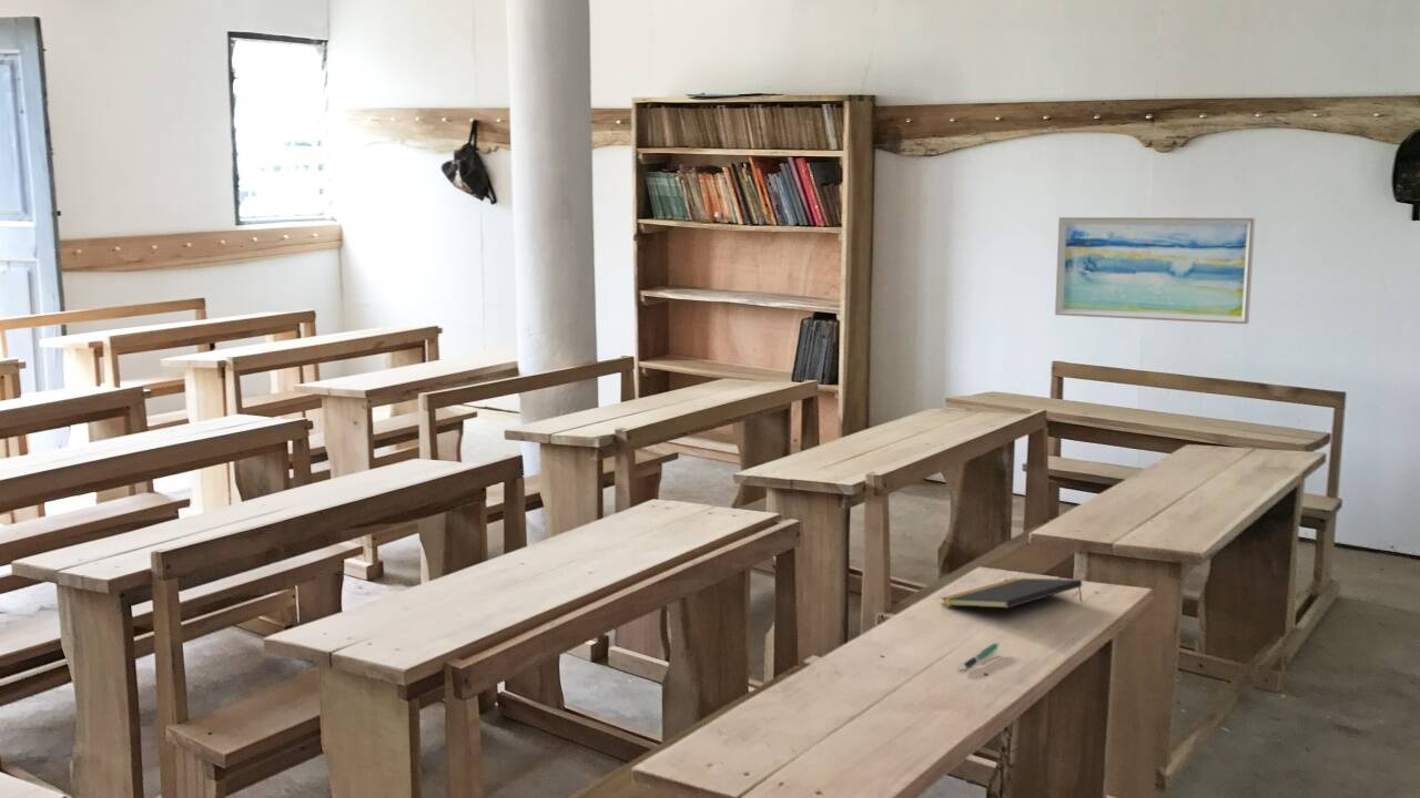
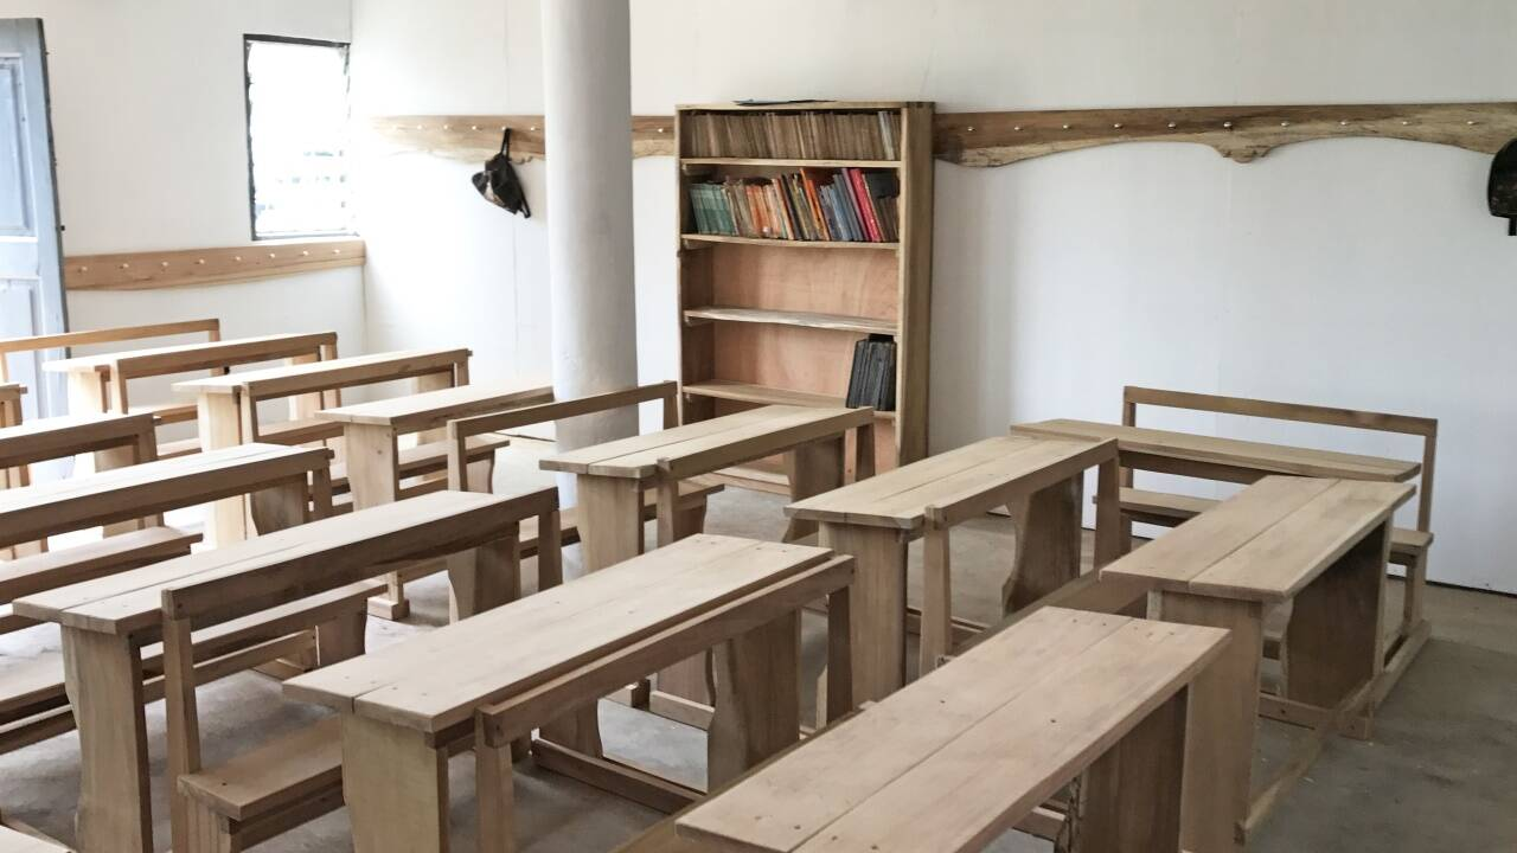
- wall art [1054,216,1256,325]
- notepad [940,577,1084,610]
- pen [958,642,1001,672]
